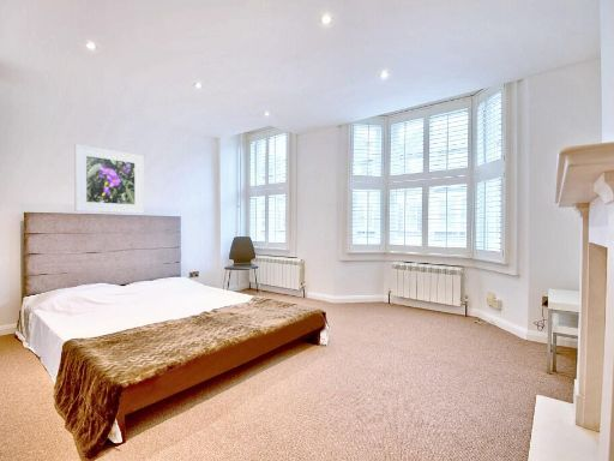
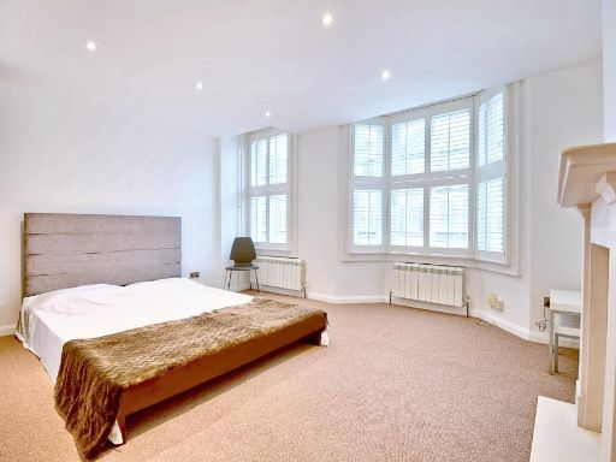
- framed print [73,143,145,215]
